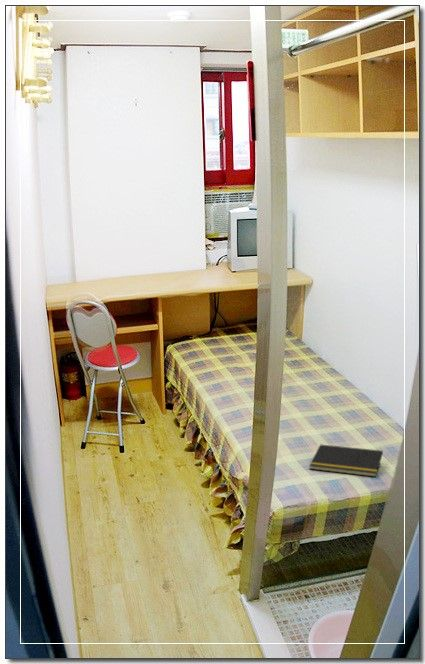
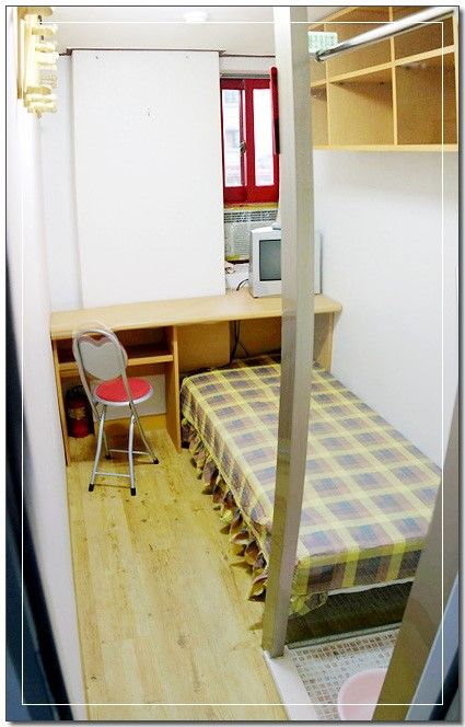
- notepad [308,444,384,478]
